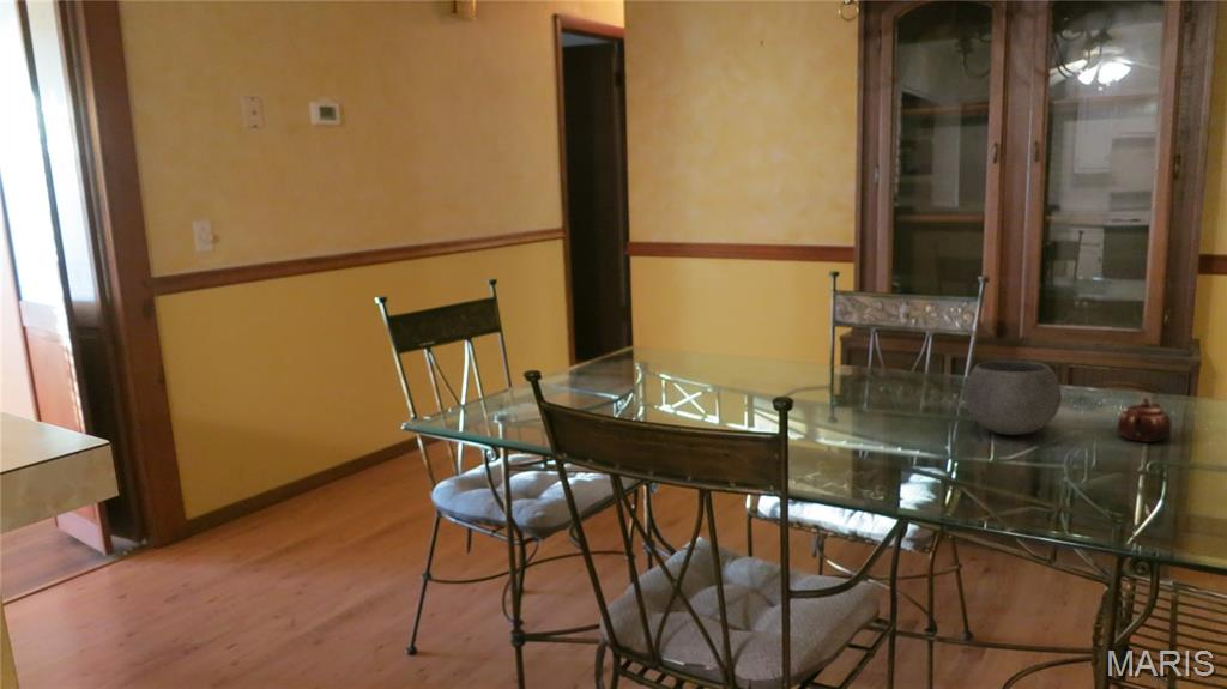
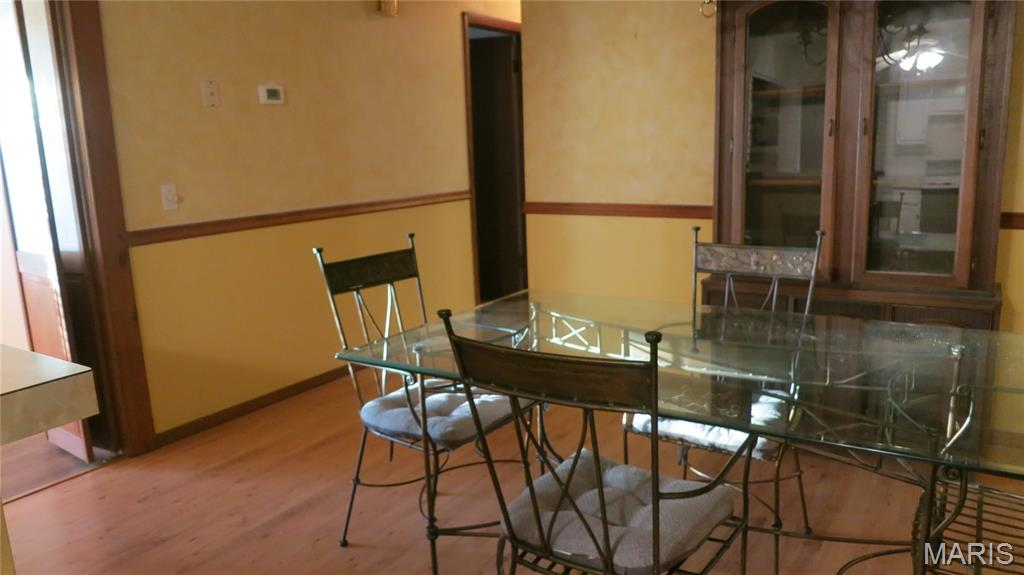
- bowl [963,359,1063,436]
- teapot [1116,397,1172,443]
